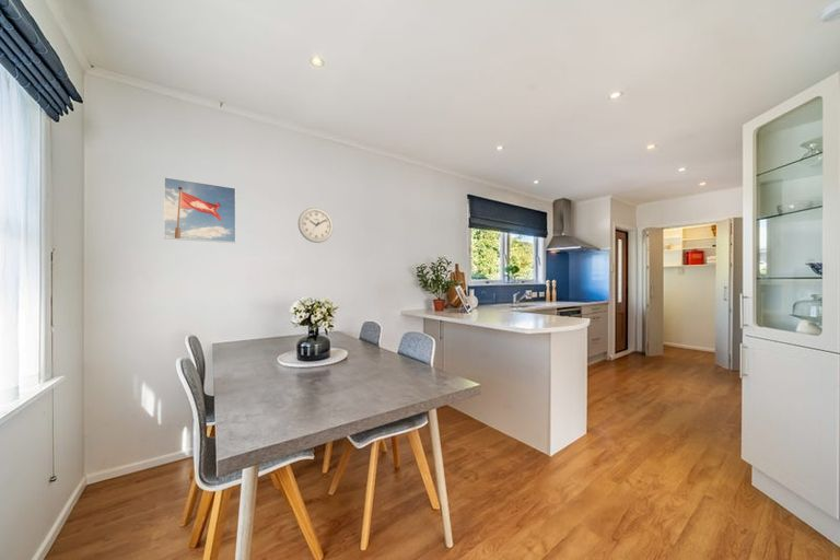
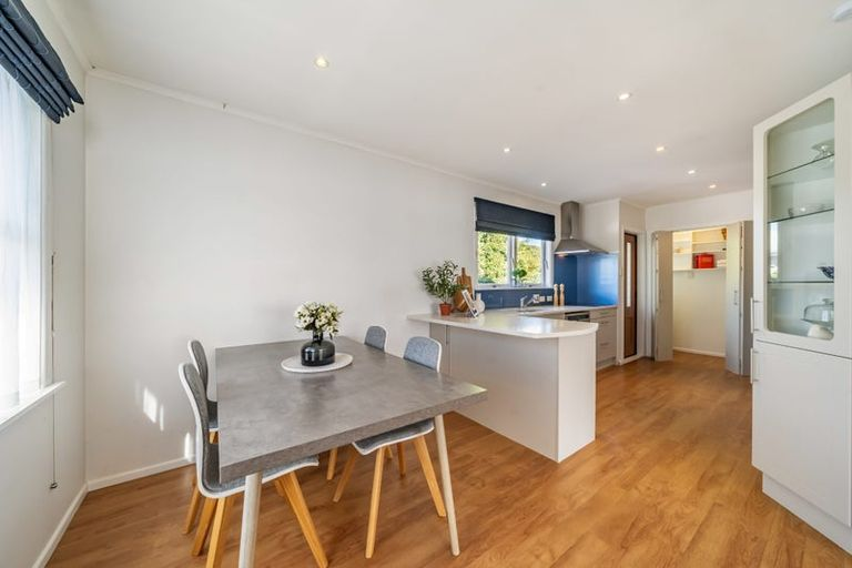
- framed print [163,176,237,244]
- wall clock [296,207,335,244]
